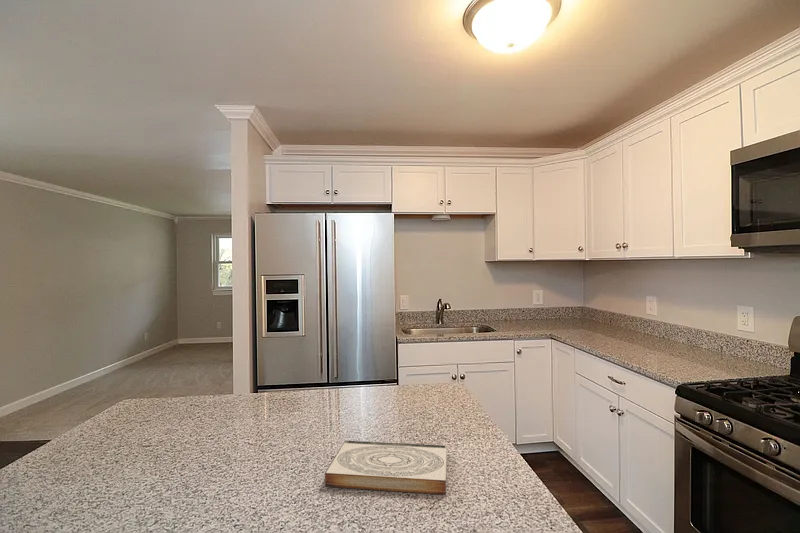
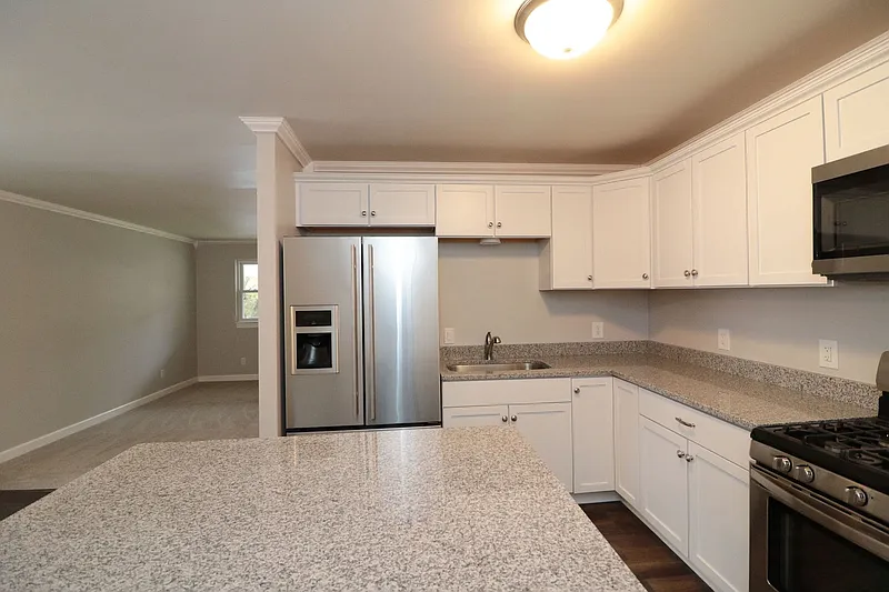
- book [324,440,448,495]
